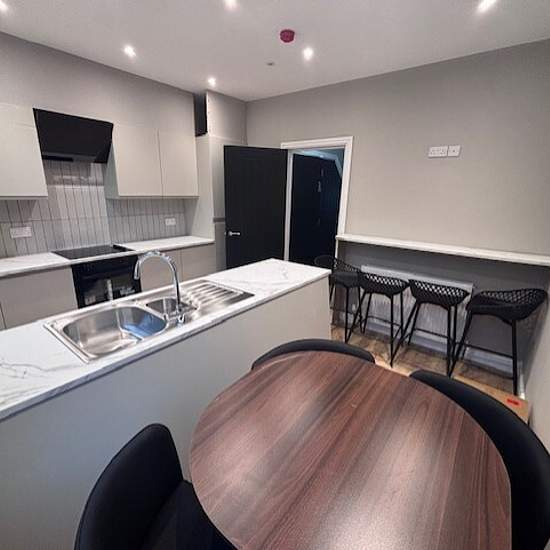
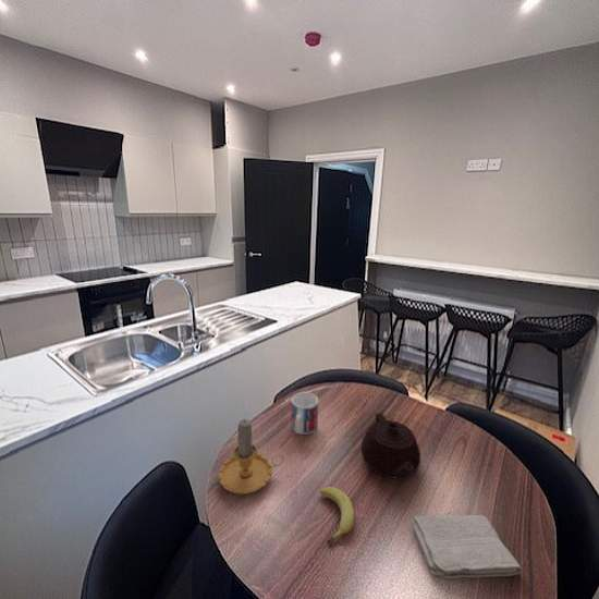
+ mug [291,391,319,436]
+ teapot [359,412,421,480]
+ washcloth [411,514,523,579]
+ fruit [319,486,355,546]
+ candle [218,418,285,494]
